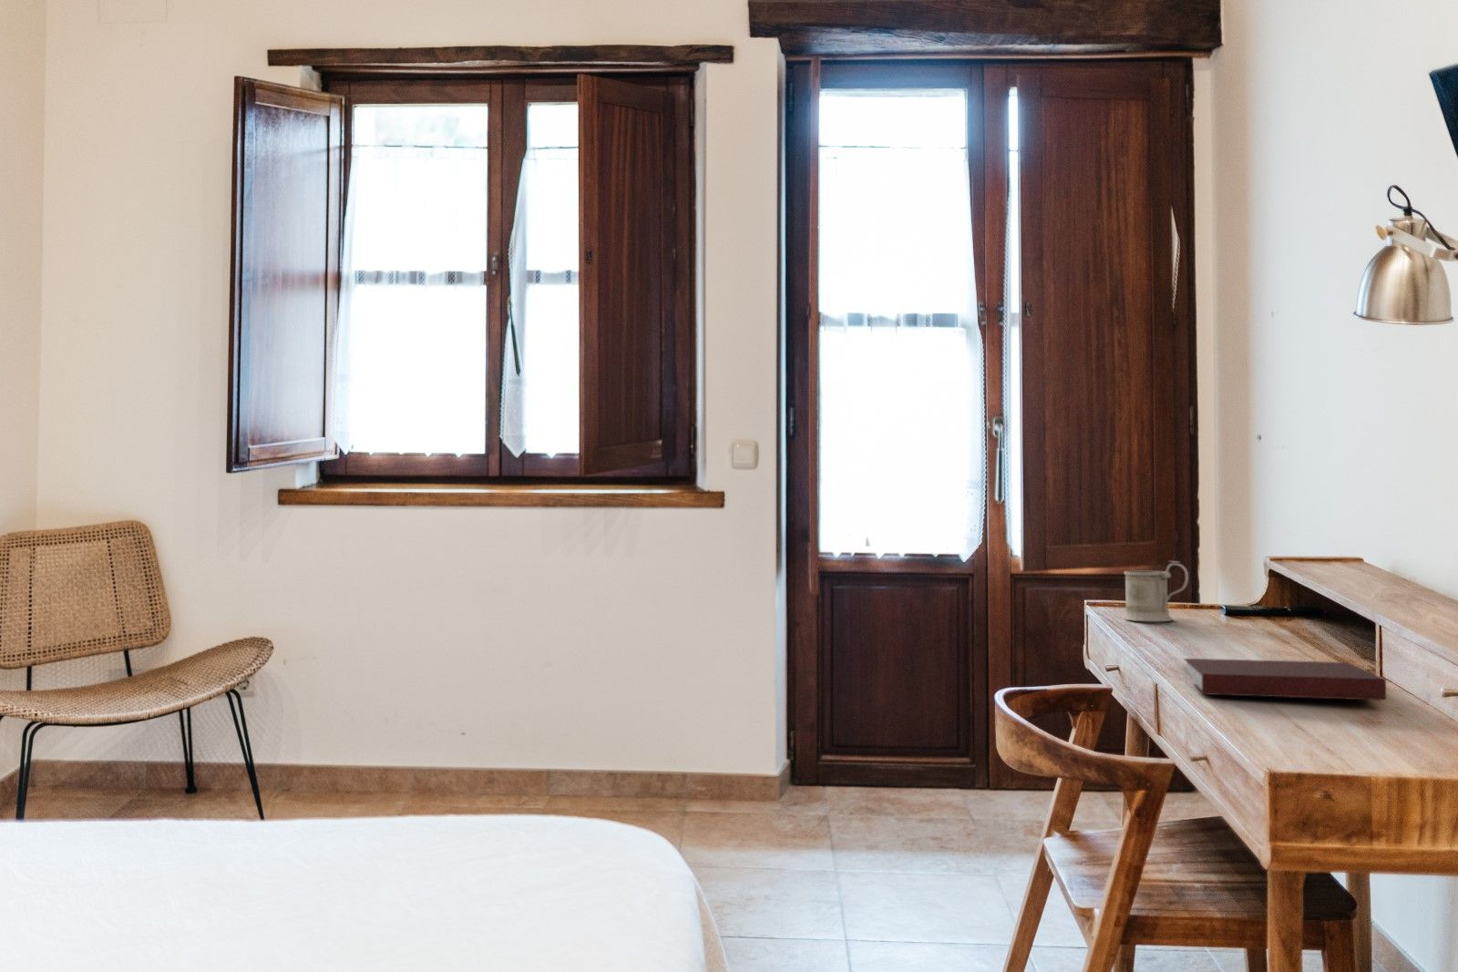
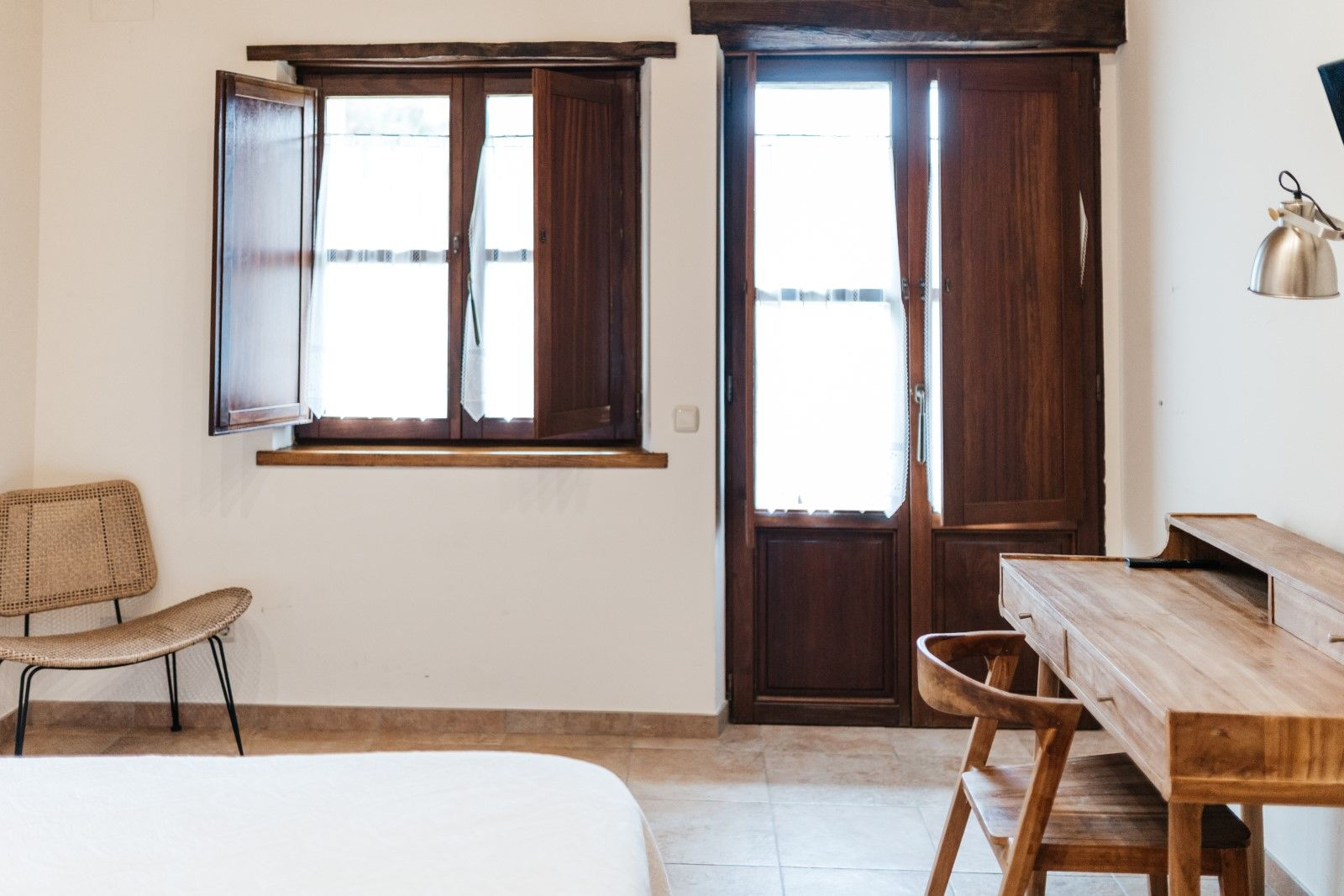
- mug [1121,560,1189,623]
- notebook [1182,657,1386,702]
